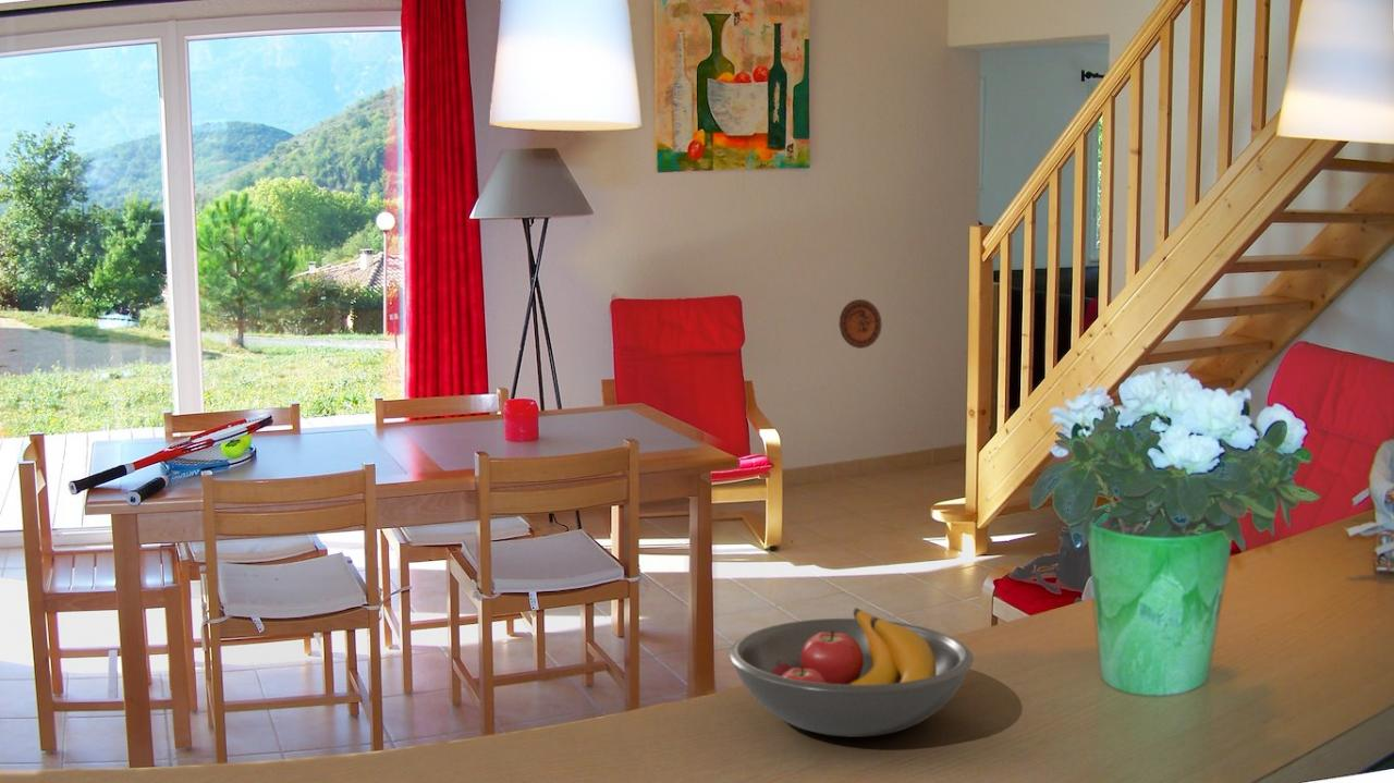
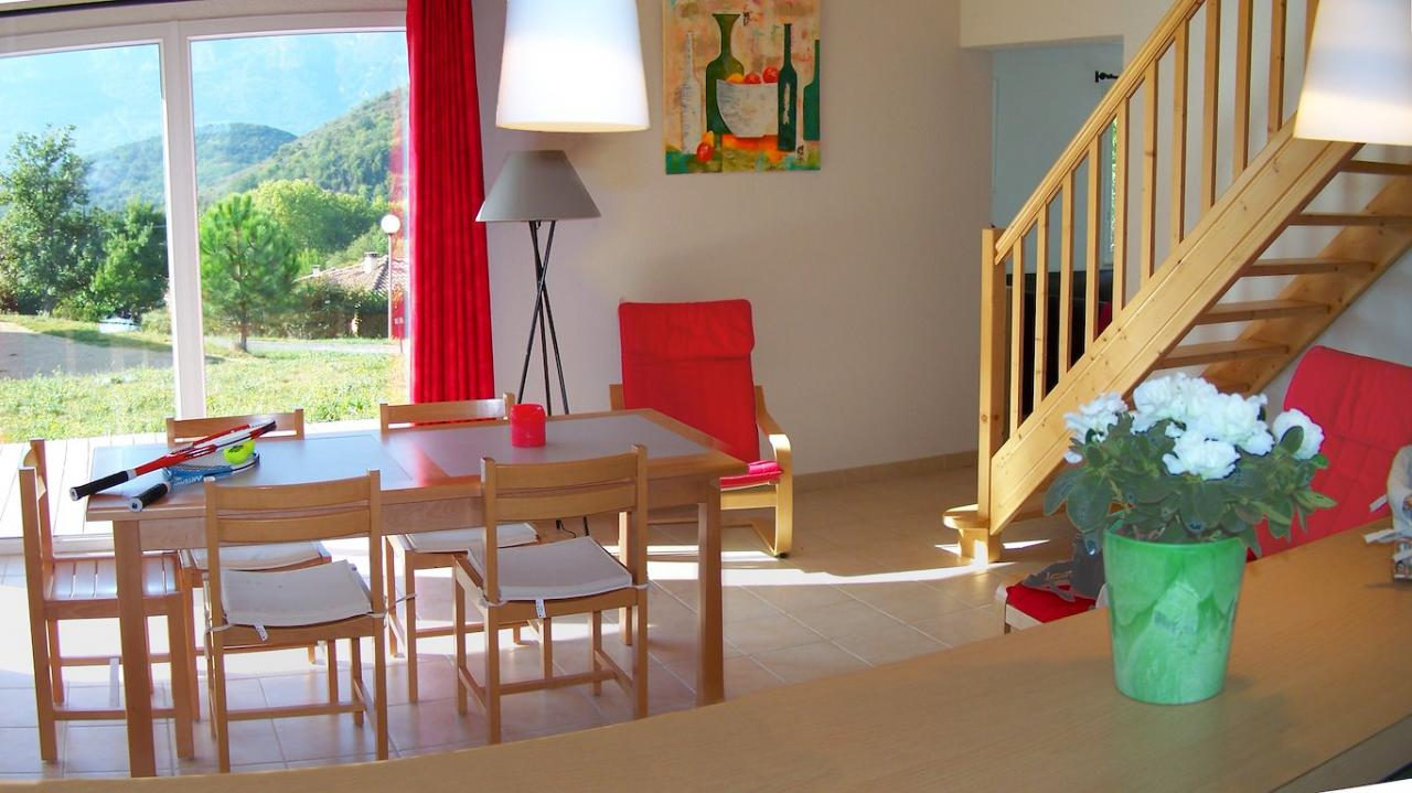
- fruit bowl [727,607,975,738]
- decorative plate [839,298,882,350]
